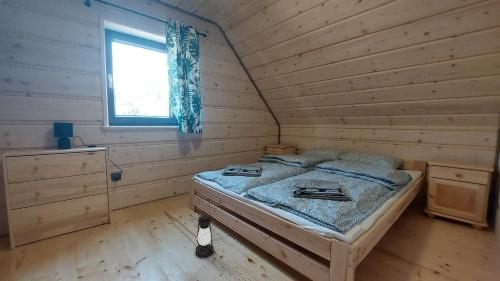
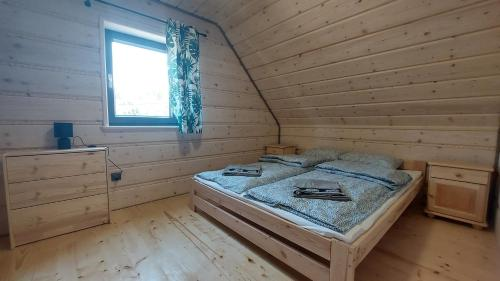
- lantern [194,196,215,258]
